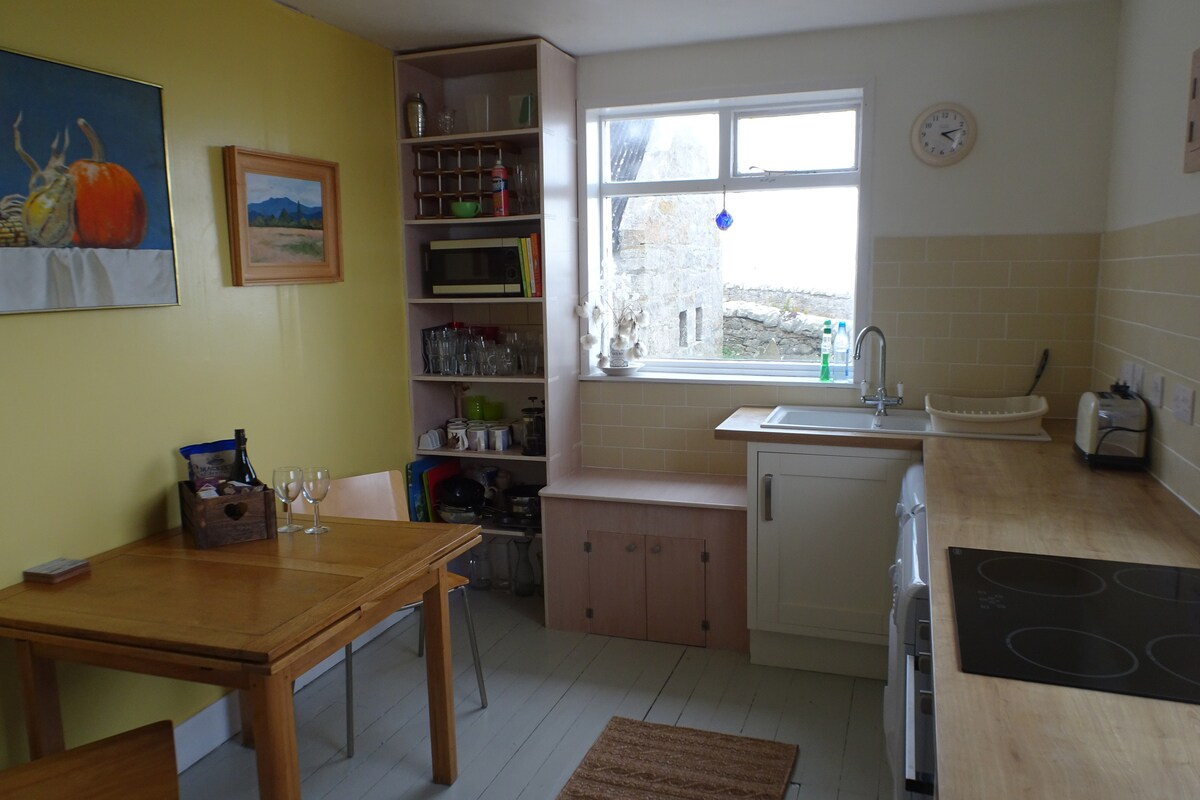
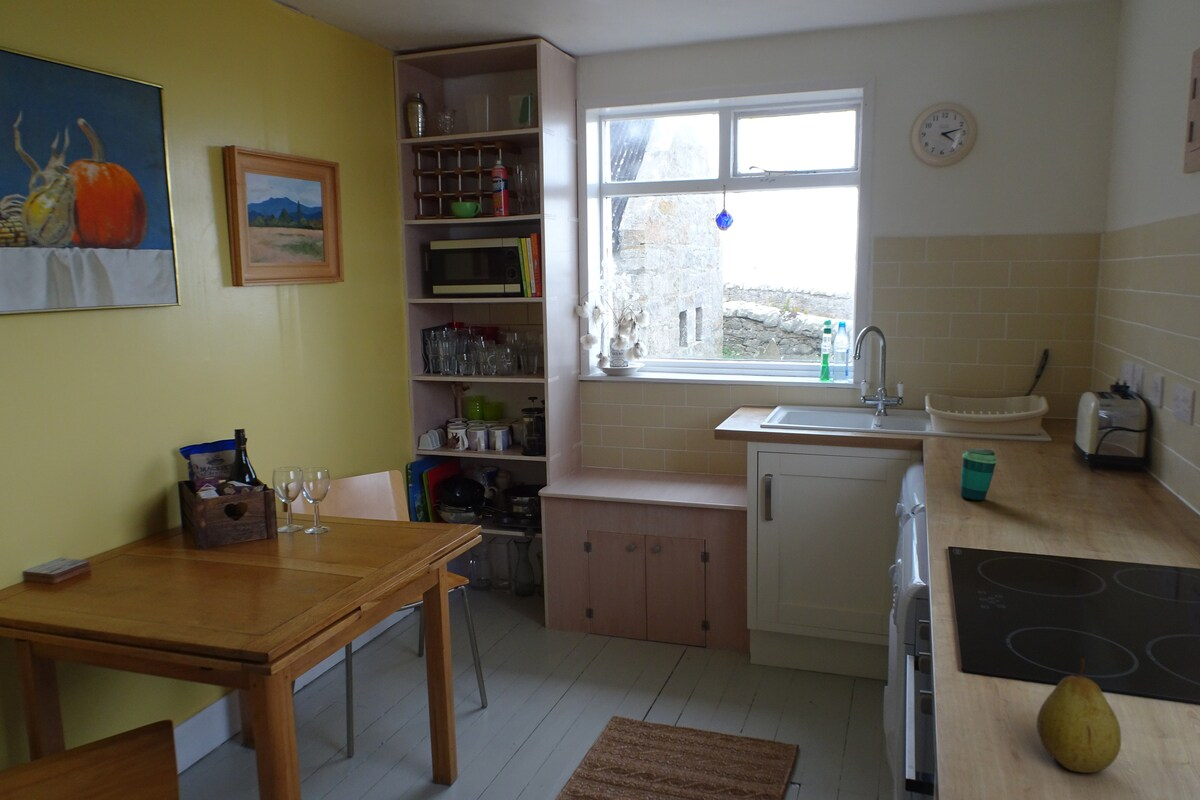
+ fruit [1036,657,1122,774]
+ cup [960,448,998,502]
